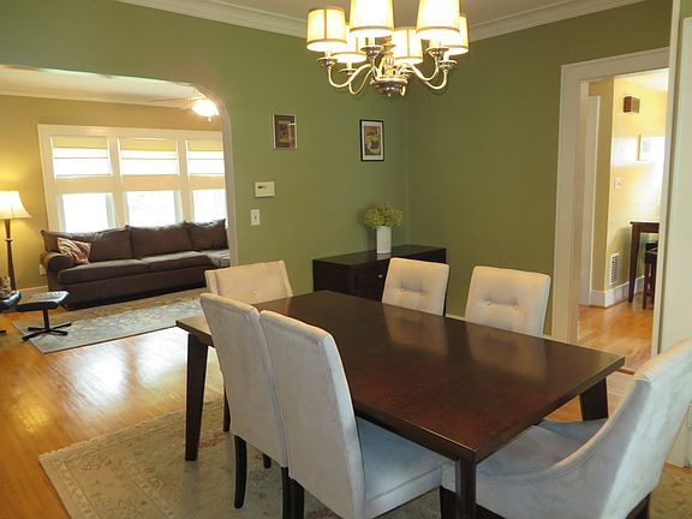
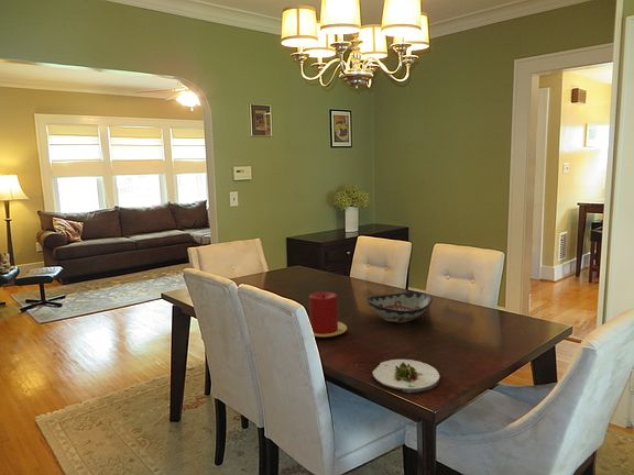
+ salad plate [371,358,441,394]
+ candle [308,290,348,339]
+ decorative bowl [365,291,434,323]
